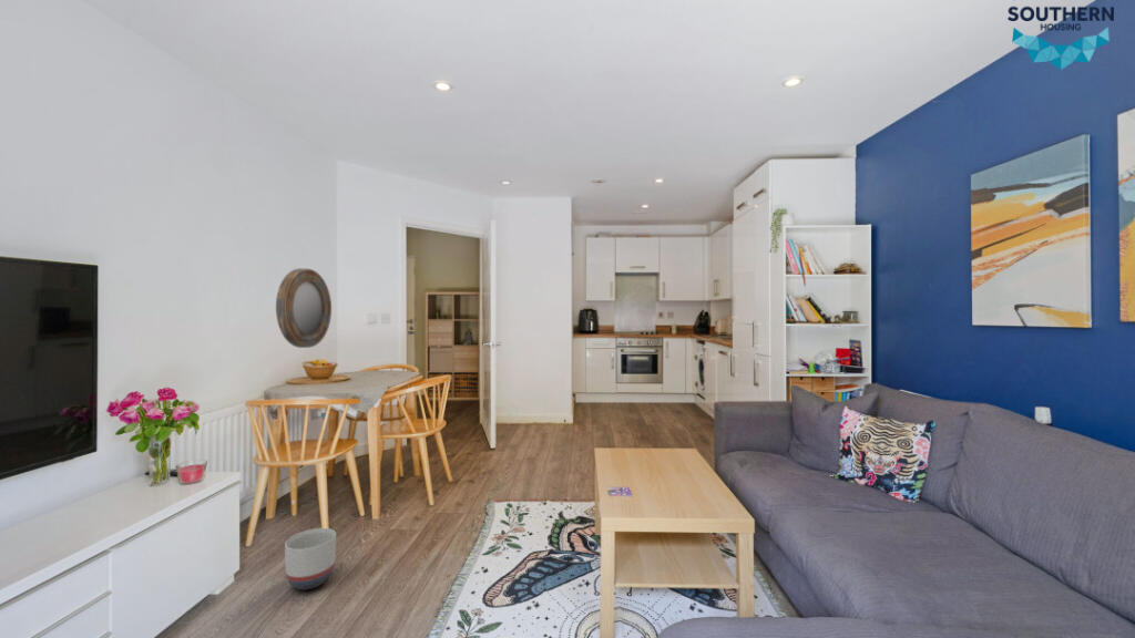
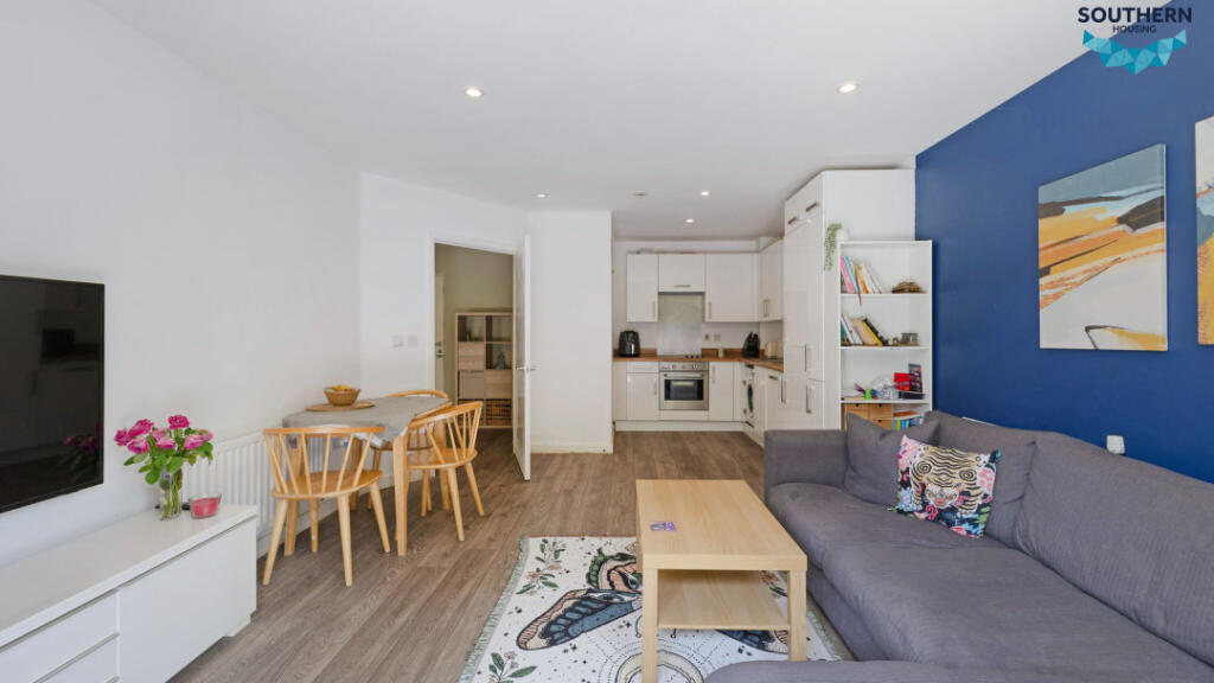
- planter [284,527,337,590]
- home mirror [275,268,333,349]
